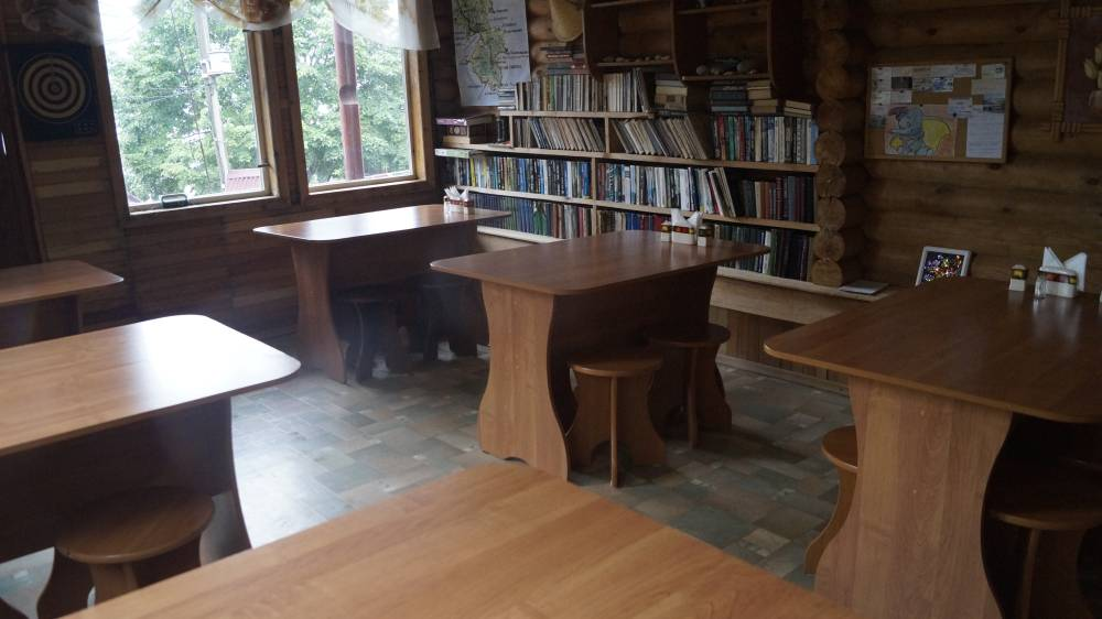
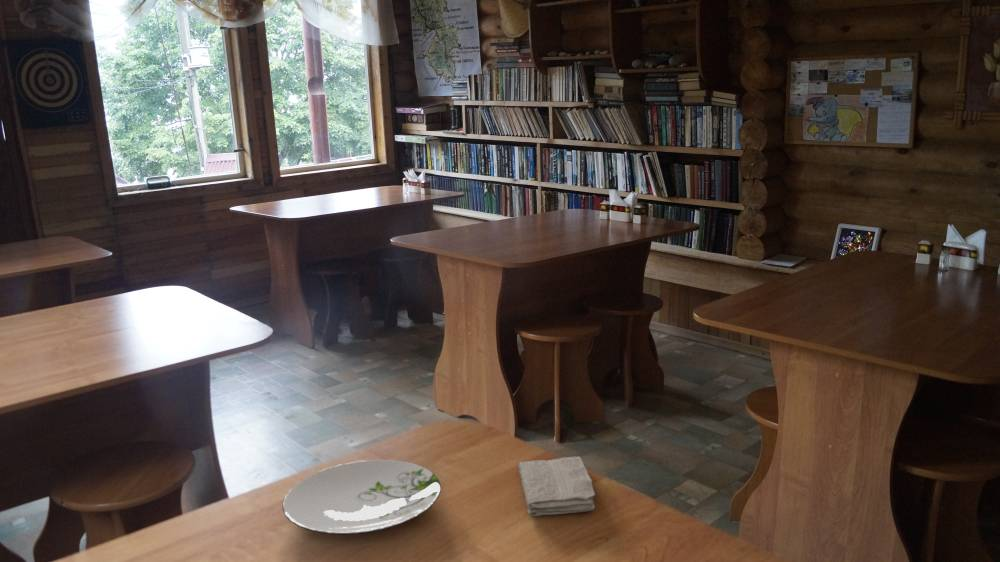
+ plate [281,459,442,535]
+ washcloth [517,455,596,517]
